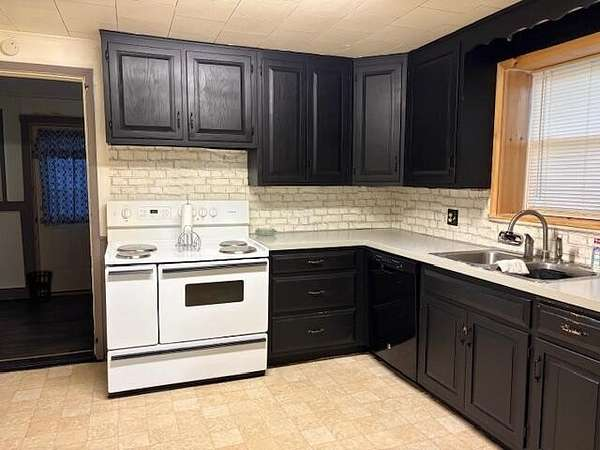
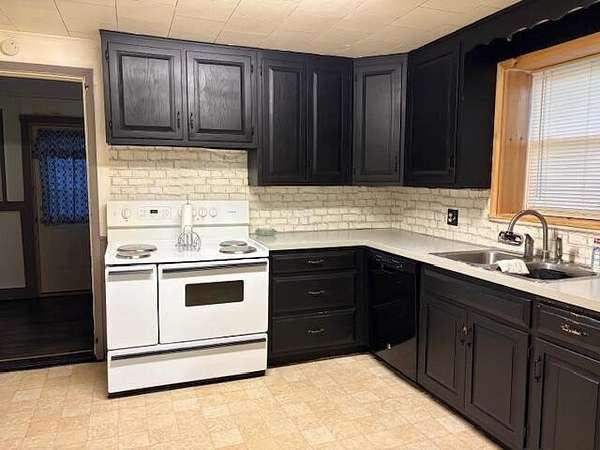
- wastebasket [25,269,54,304]
